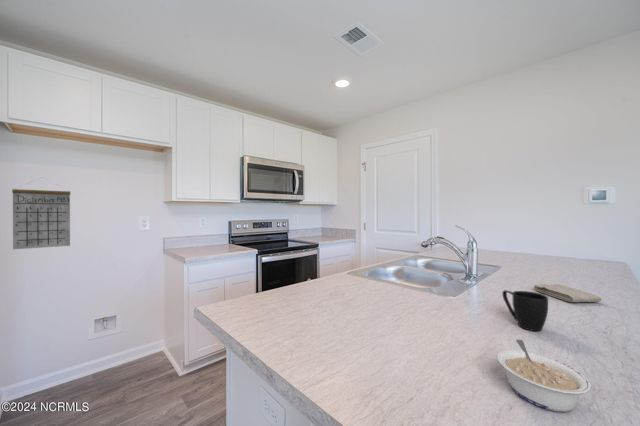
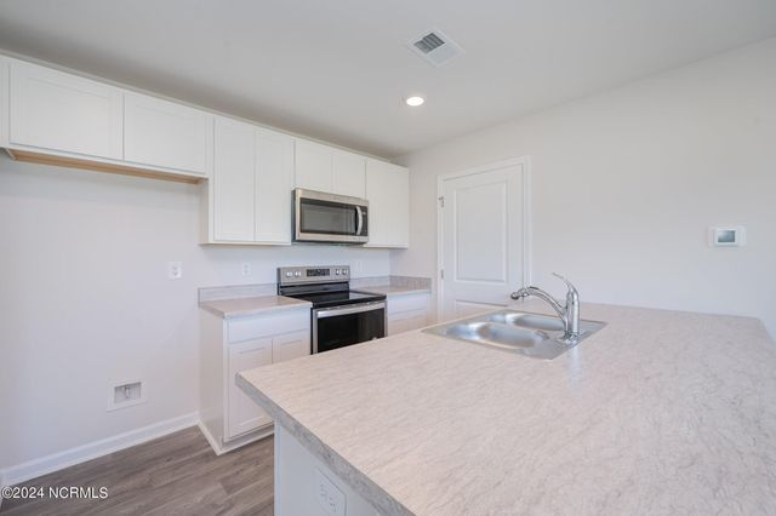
- mug [501,289,549,332]
- legume [496,339,592,413]
- calendar [11,176,71,250]
- washcloth [533,283,602,303]
